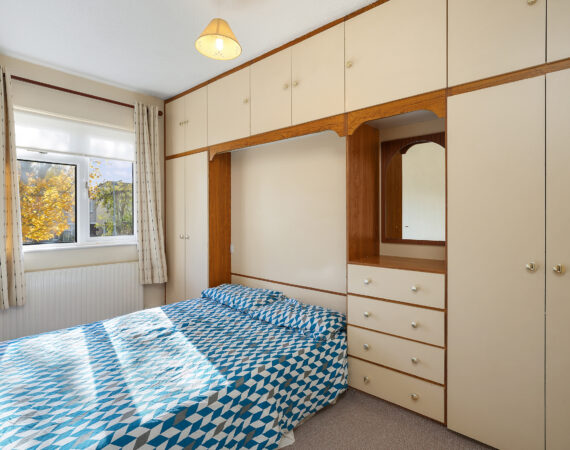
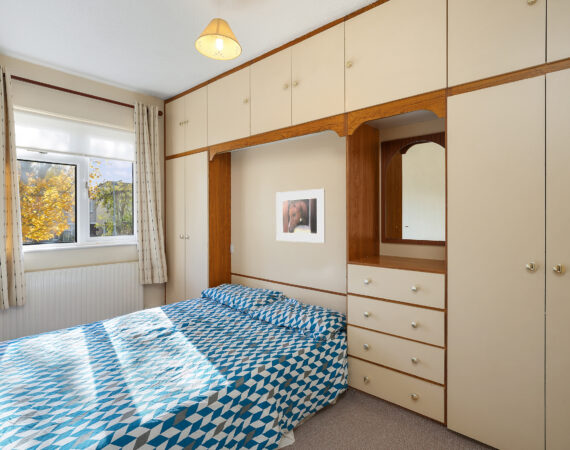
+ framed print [275,188,327,244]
